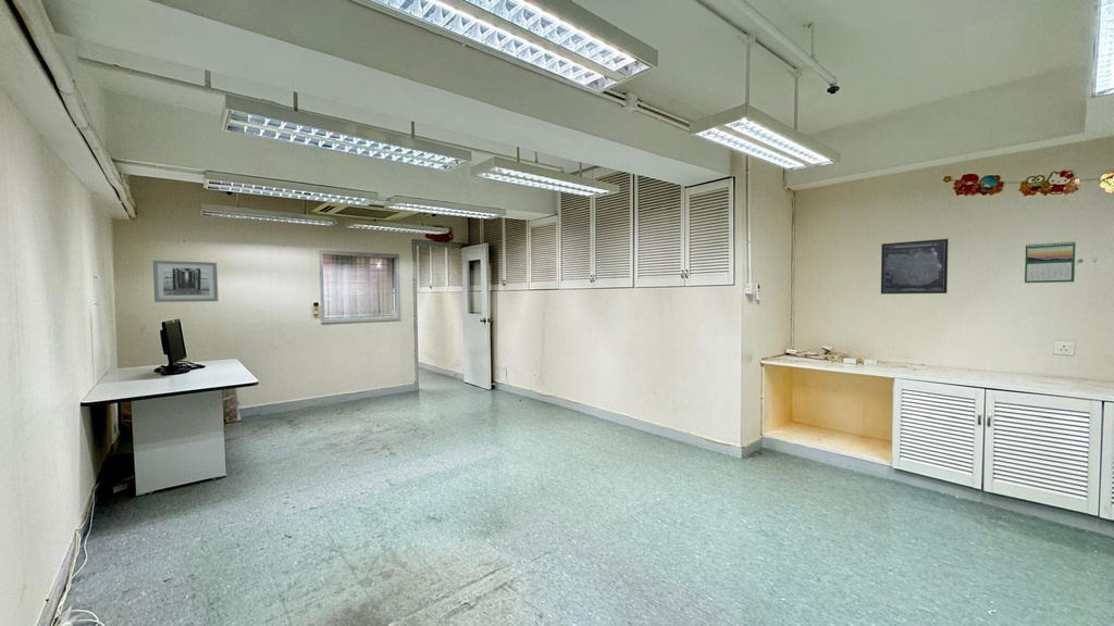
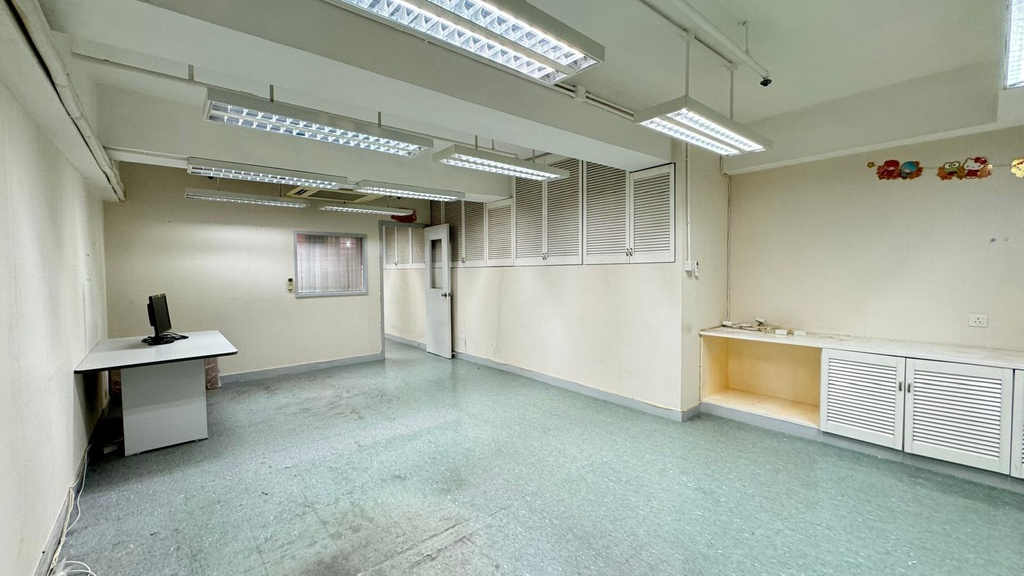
- wall art [152,260,219,303]
- wall art [880,238,950,296]
- calendar [1024,240,1077,284]
